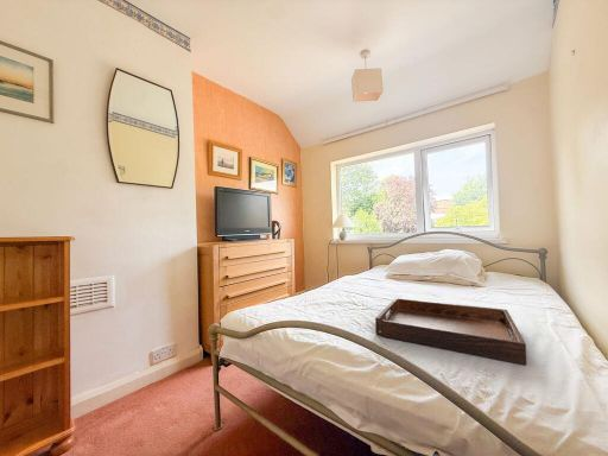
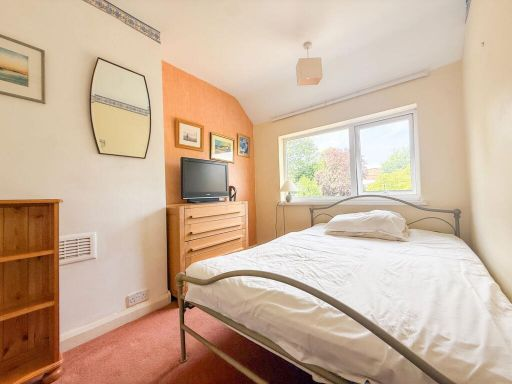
- serving tray [374,297,527,366]
